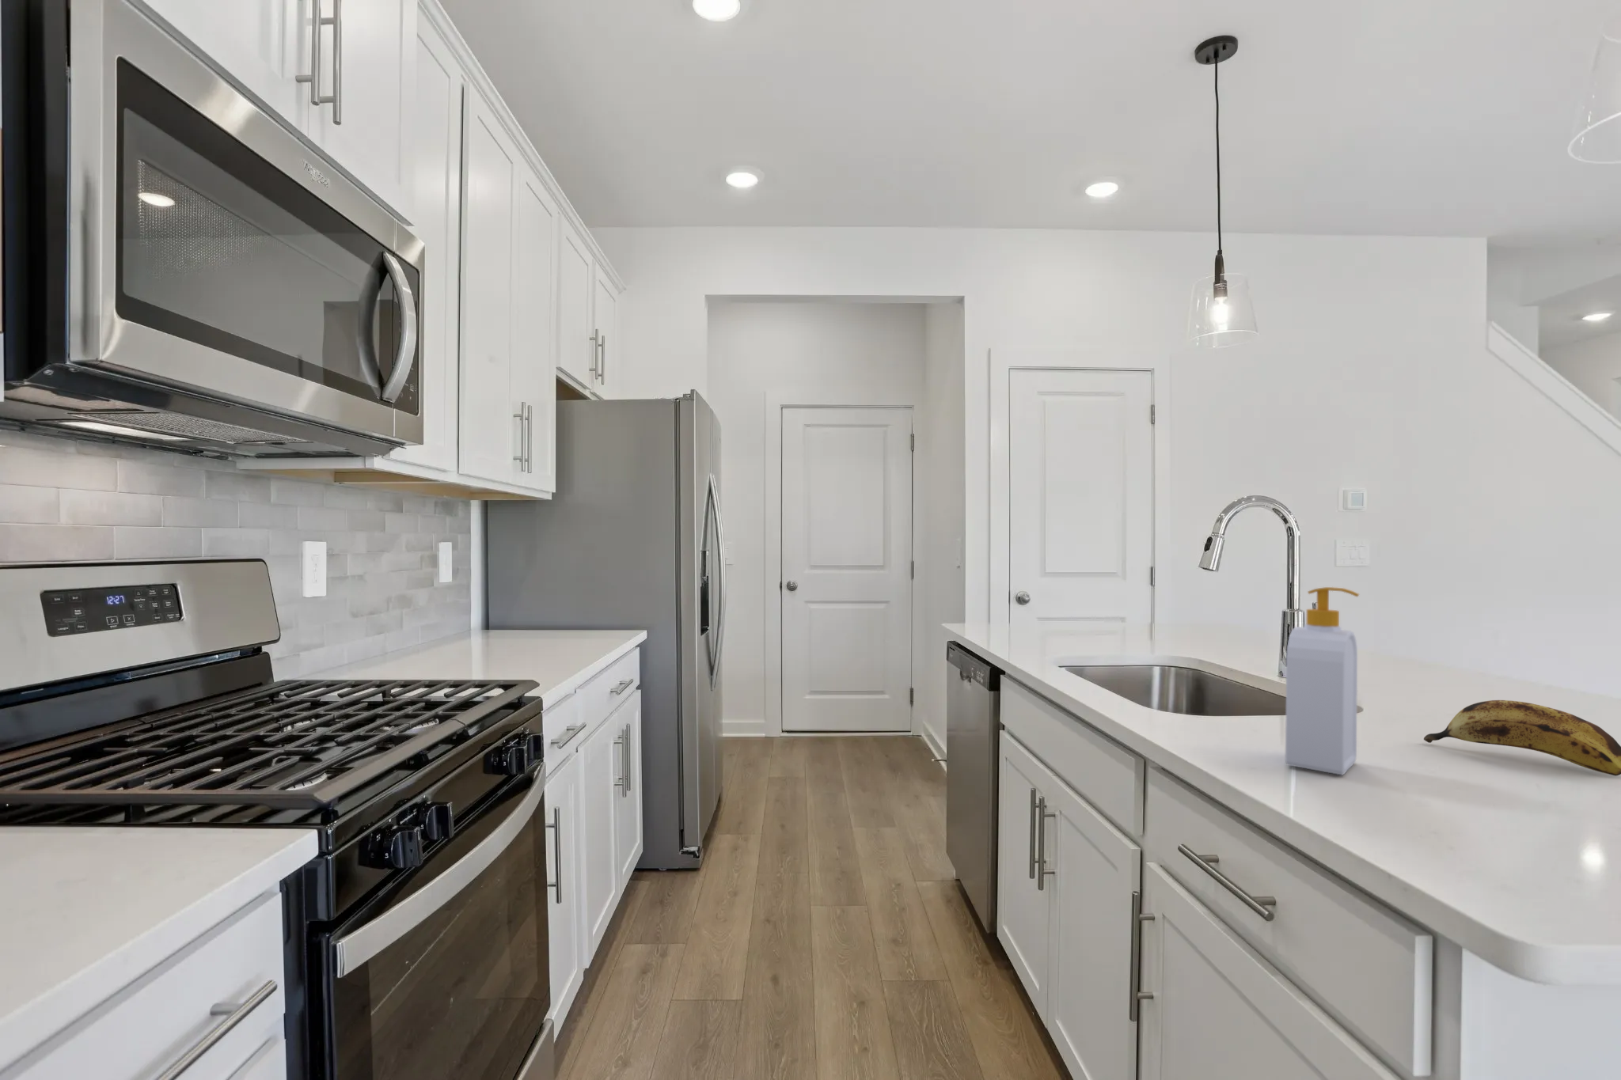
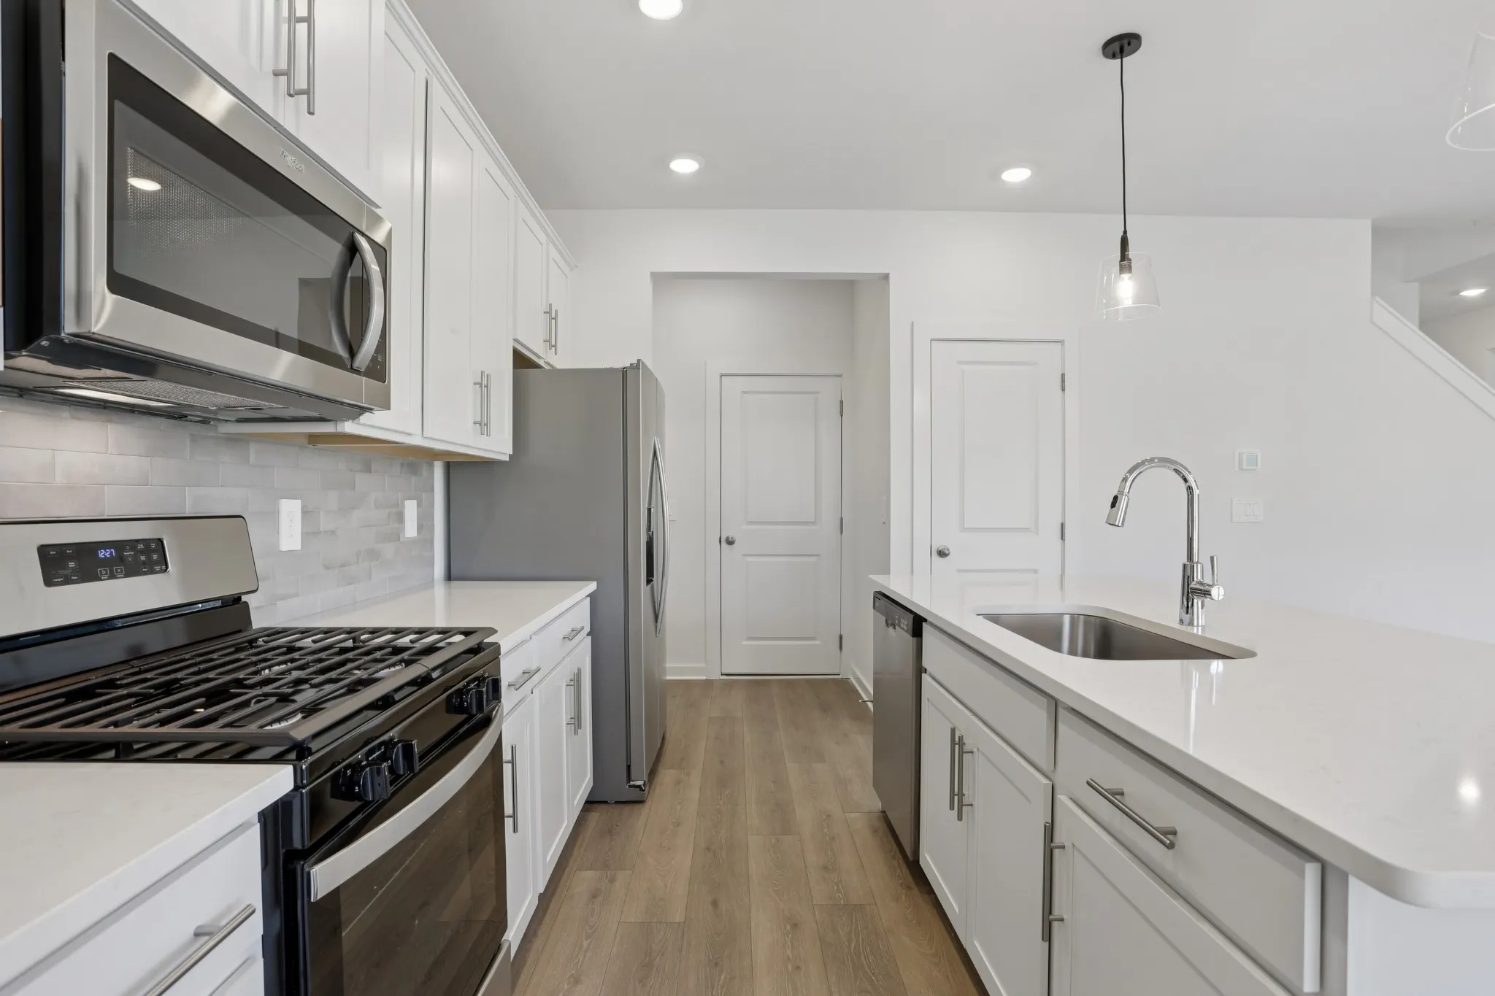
- banana [1423,699,1621,776]
- soap bottle [1285,586,1359,776]
